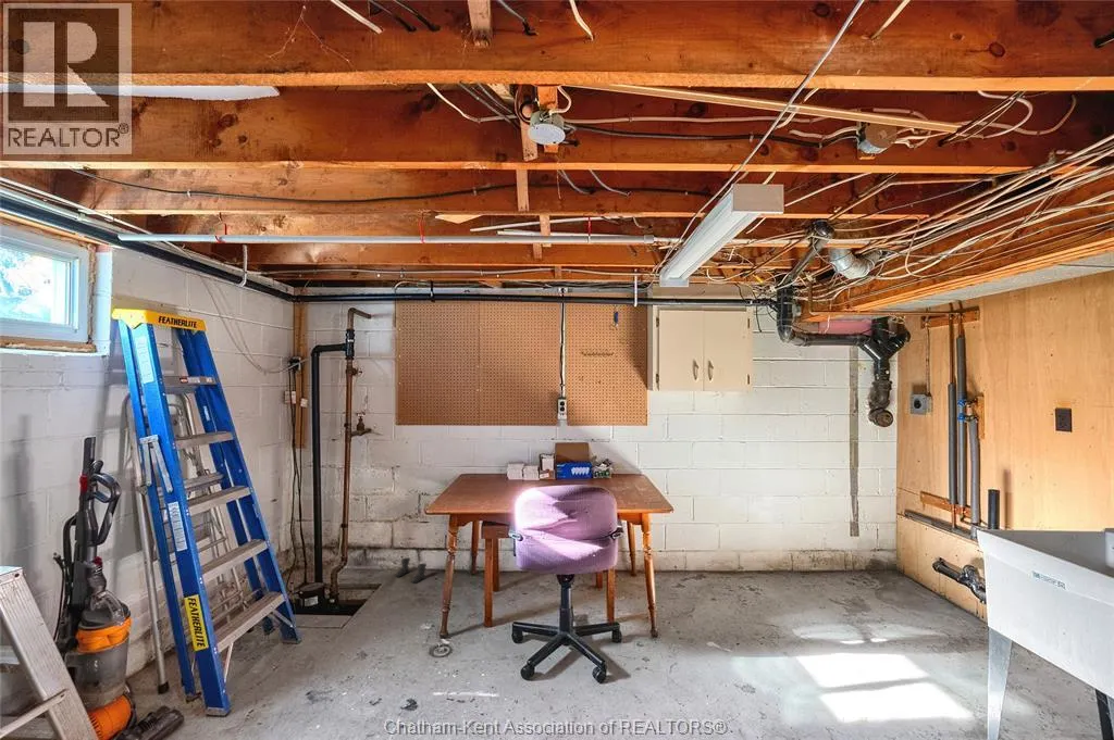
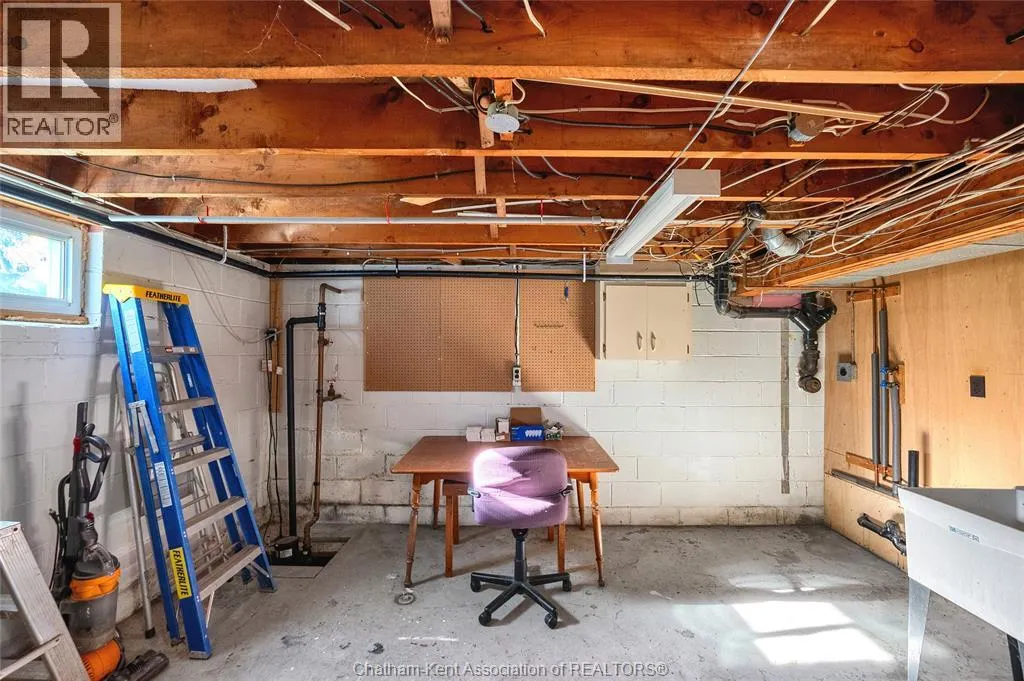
- boots [394,556,429,585]
